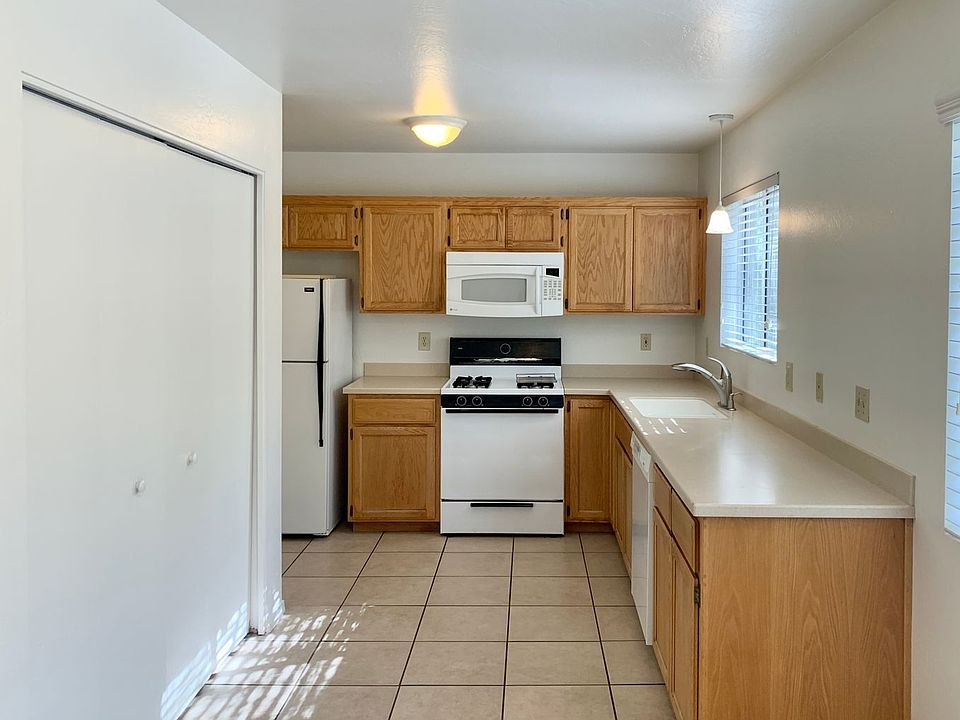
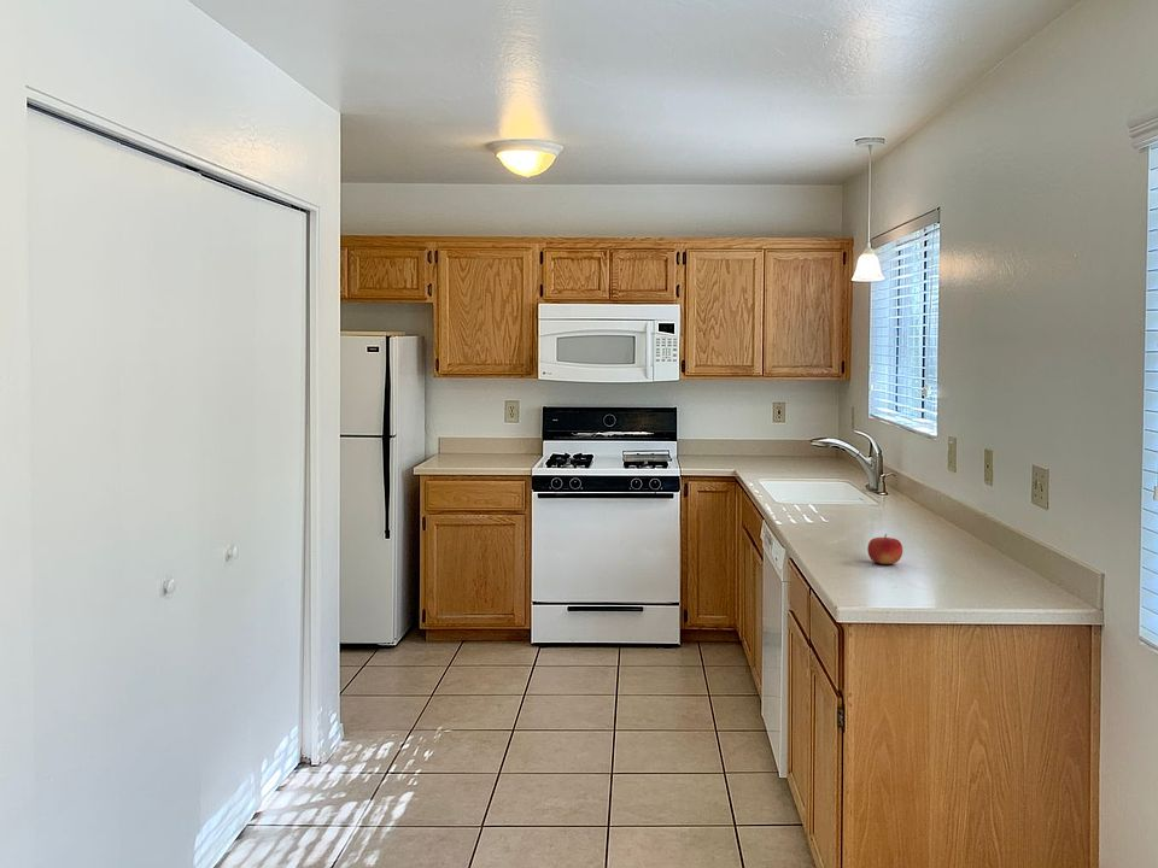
+ fruit [866,533,903,565]
